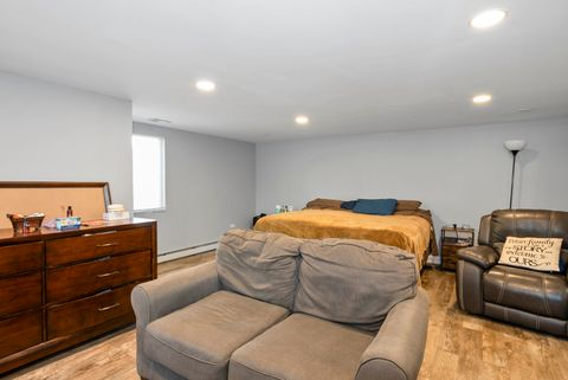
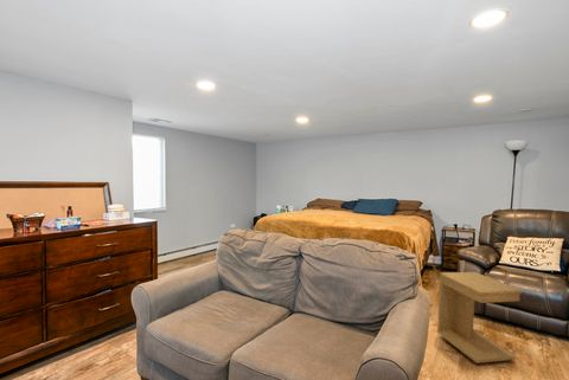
+ side table [436,271,523,365]
